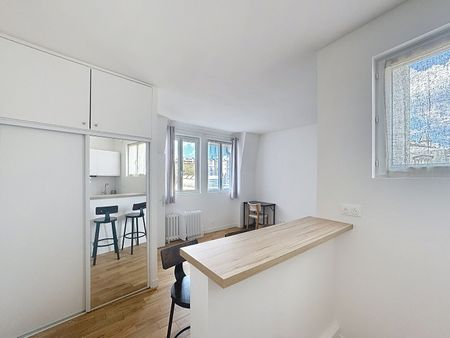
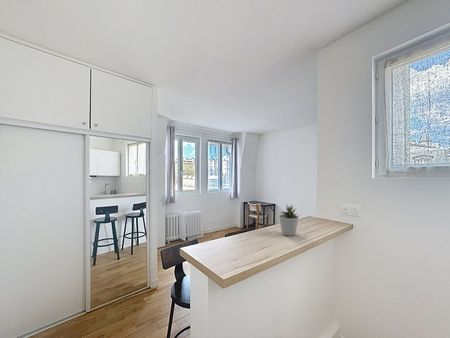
+ potted plant [278,203,302,237]
